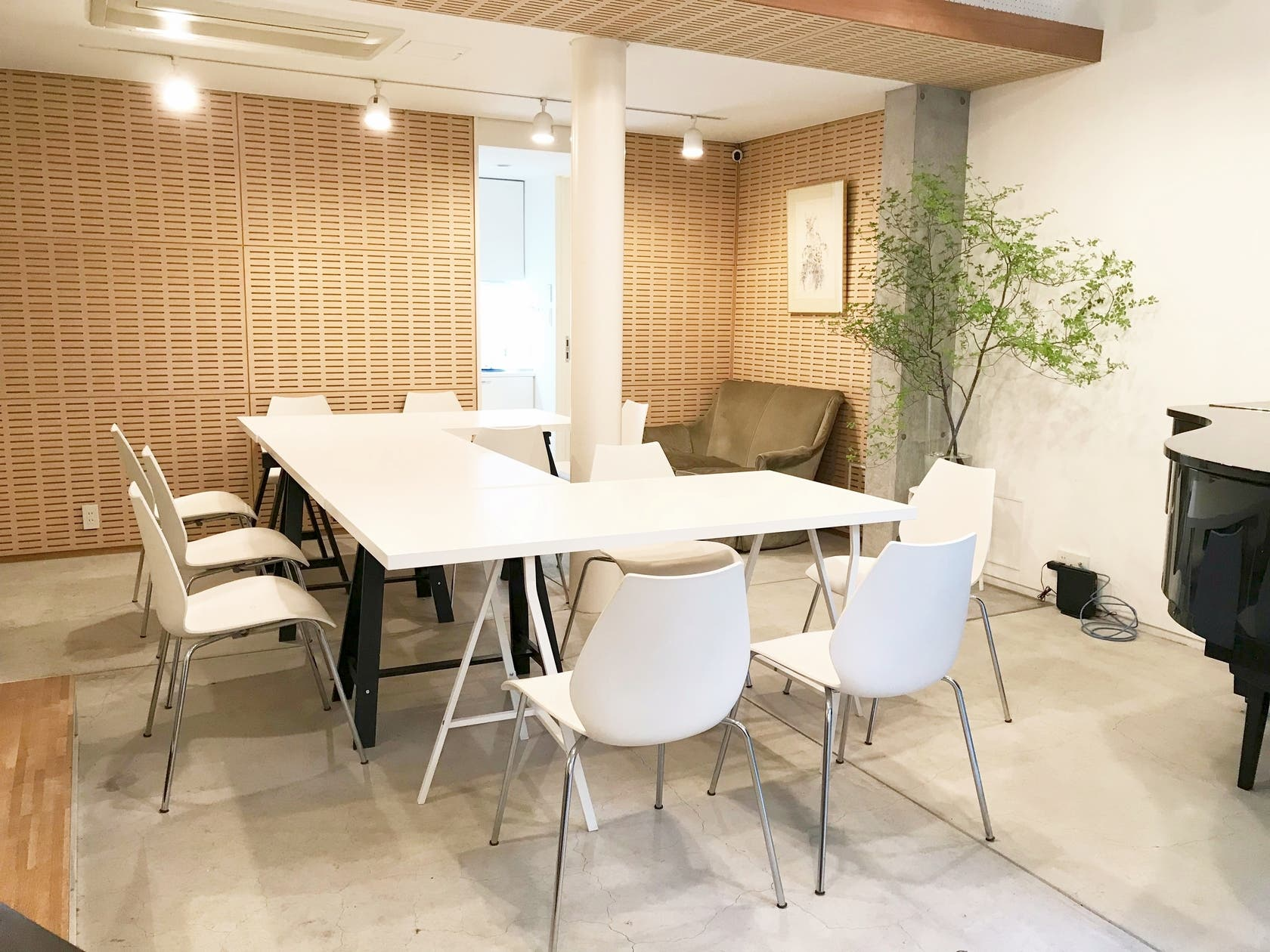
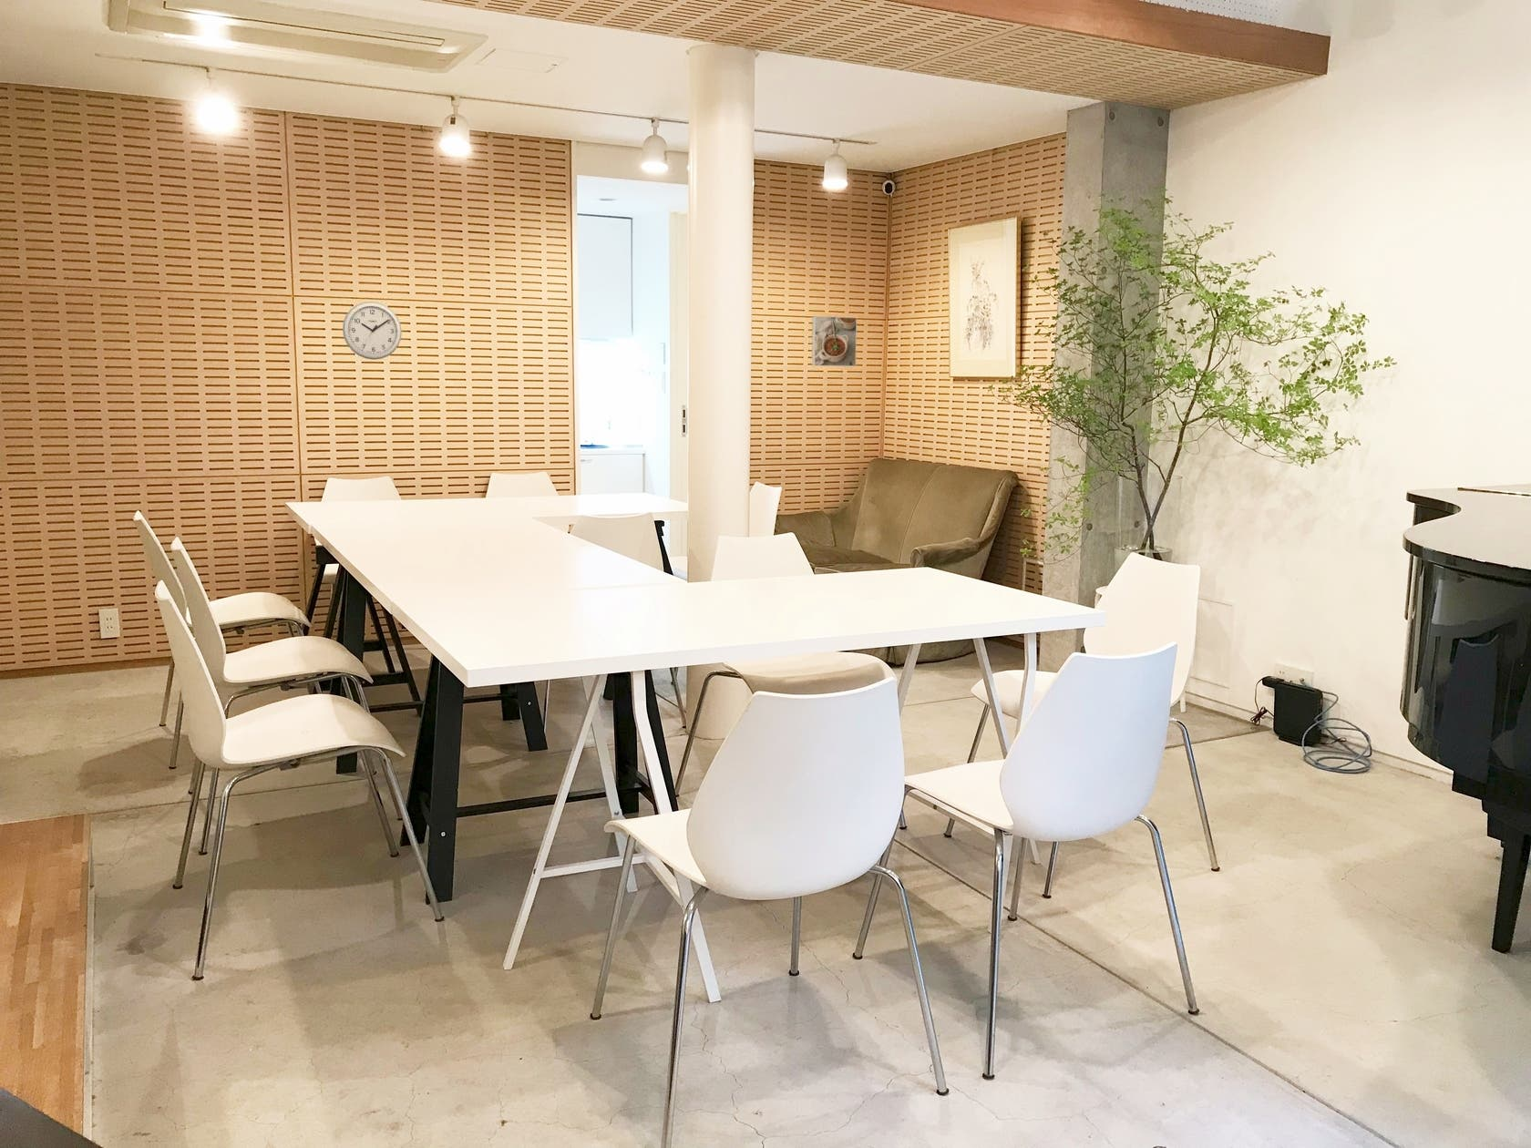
+ wall clock [341,300,403,361]
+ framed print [811,315,857,367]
